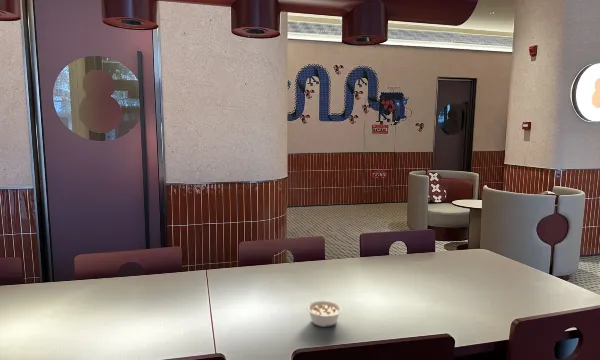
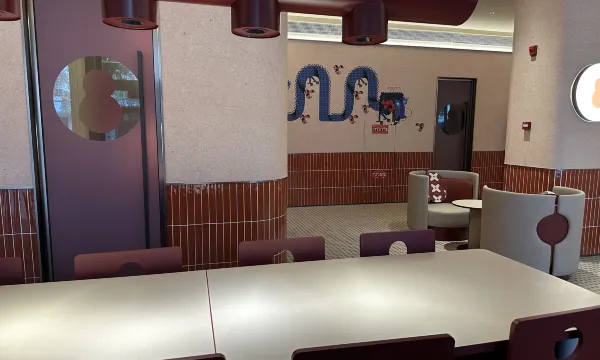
- legume [305,299,343,328]
